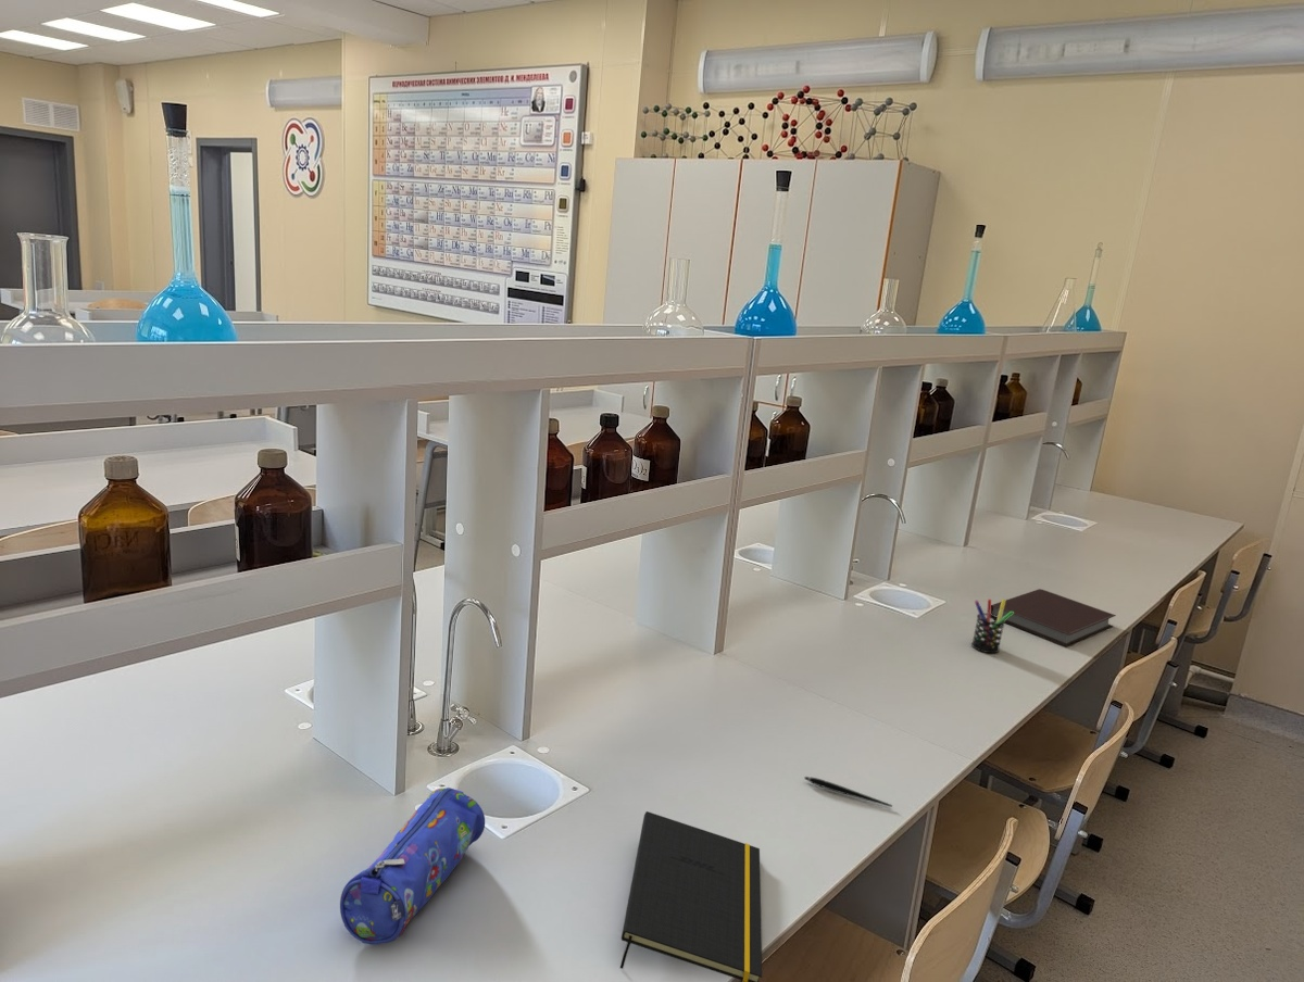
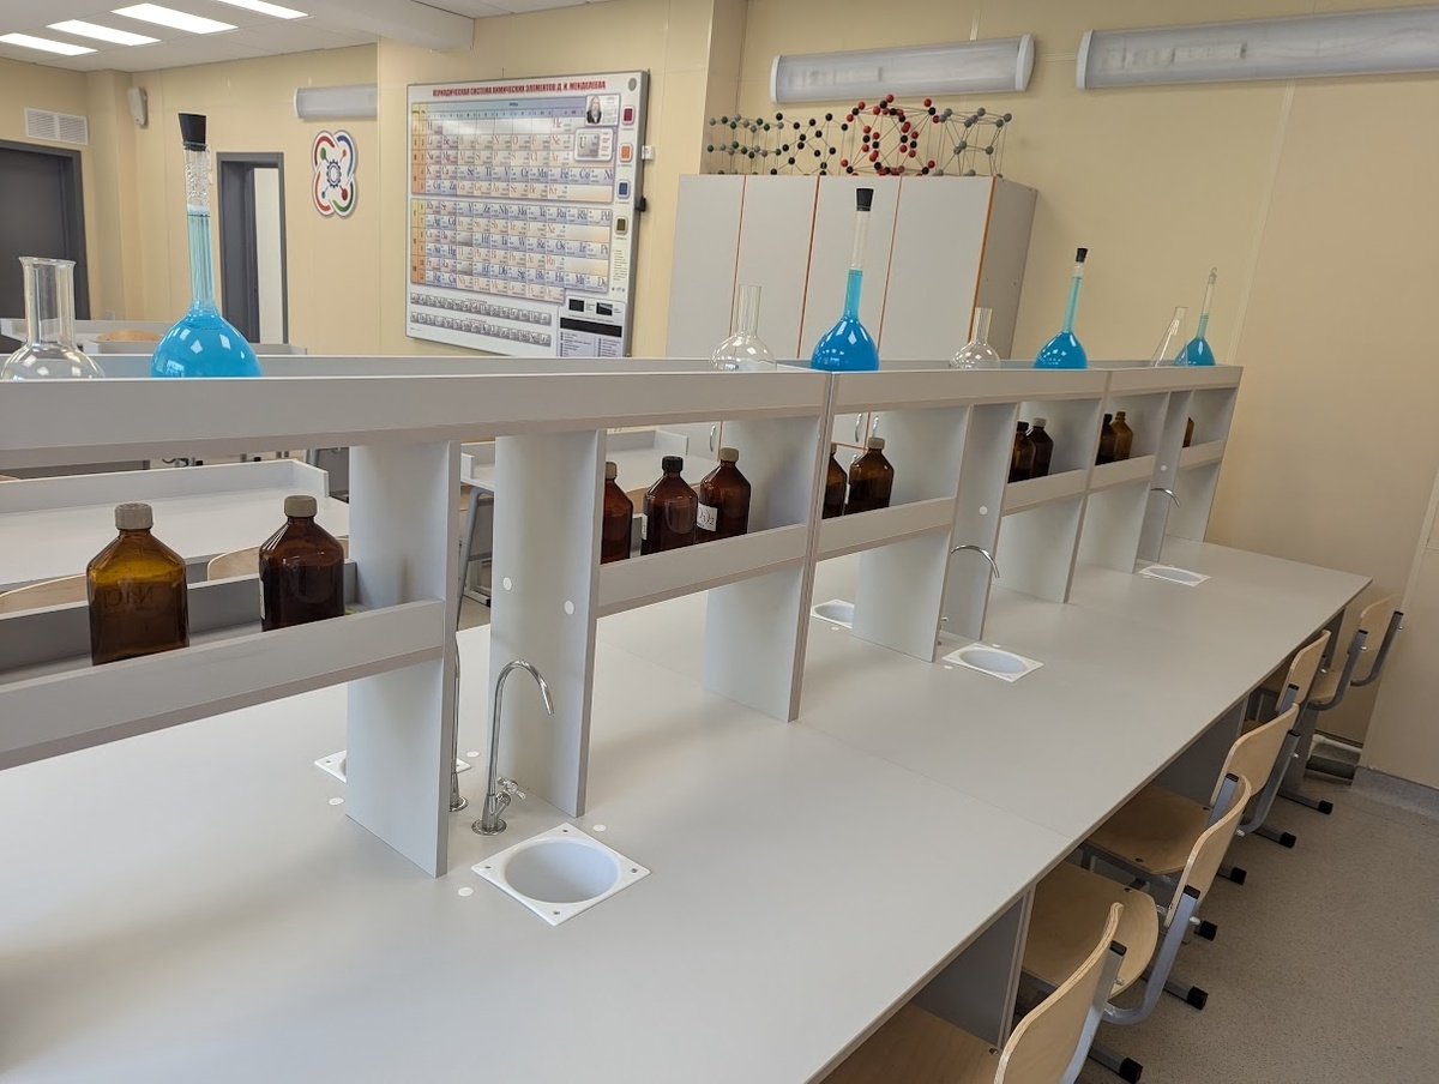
- notepad [619,810,763,982]
- notebook [991,588,1117,647]
- pen [803,776,893,808]
- pen holder [970,599,1014,654]
- pencil case [339,786,486,946]
